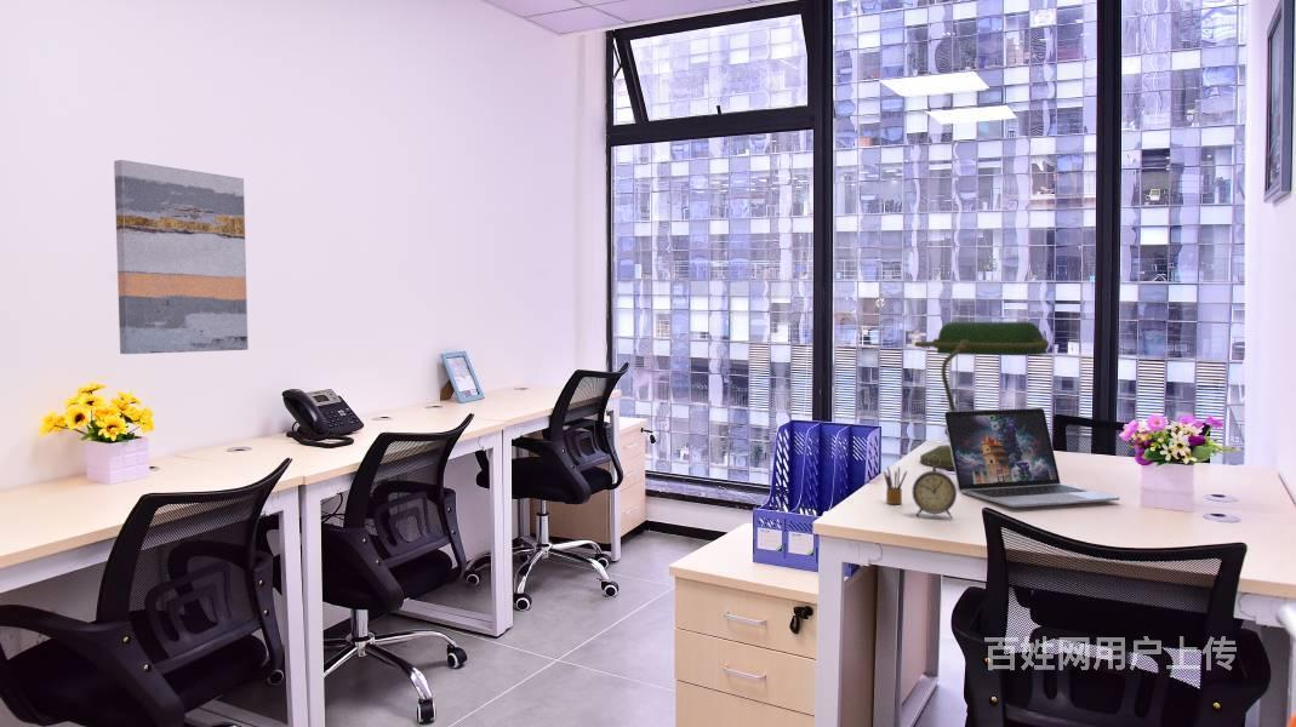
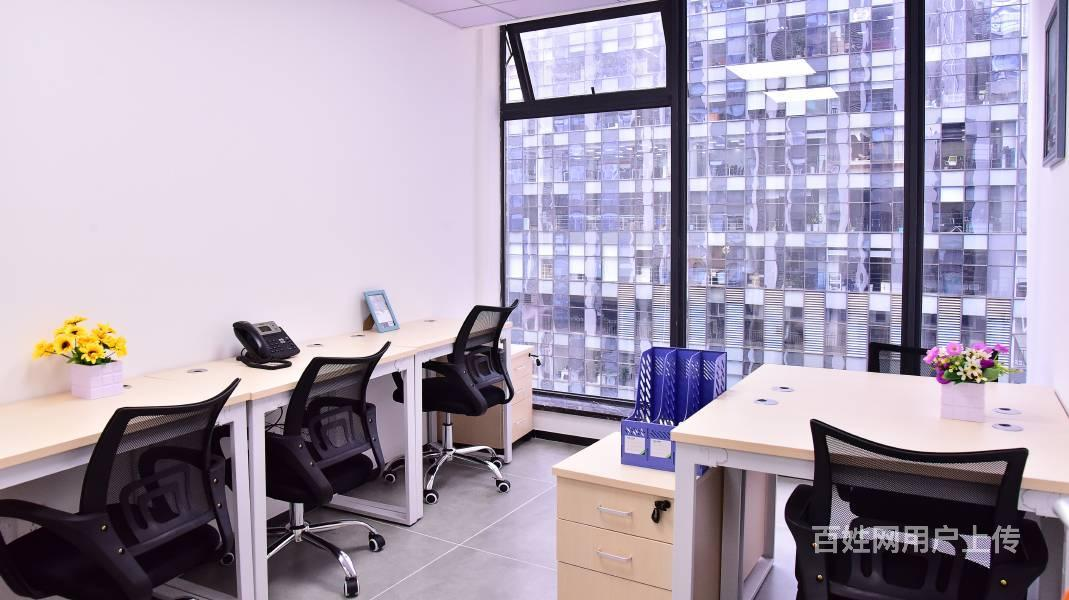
- wall art [113,159,250,355]
- desk lamp [913,321,1050,469]
- laptop [943,407,1120,509]
- pencil box [883,465,908,505]
- alarm clock [912,454,958,519]
